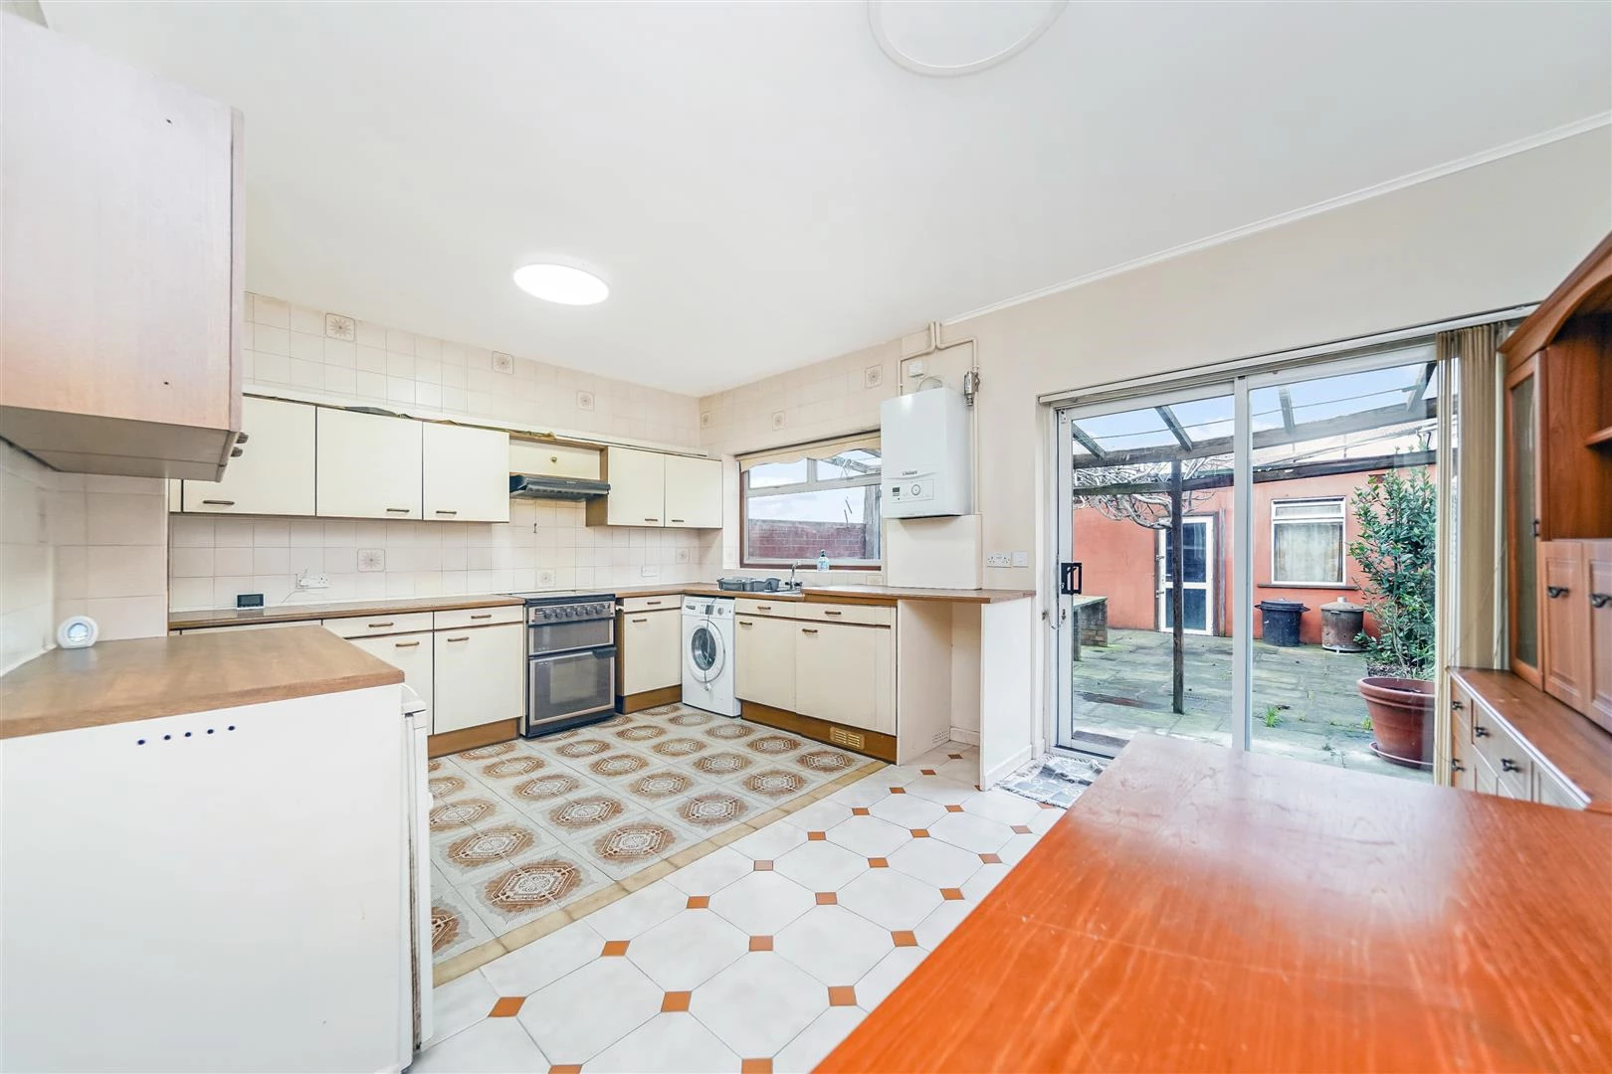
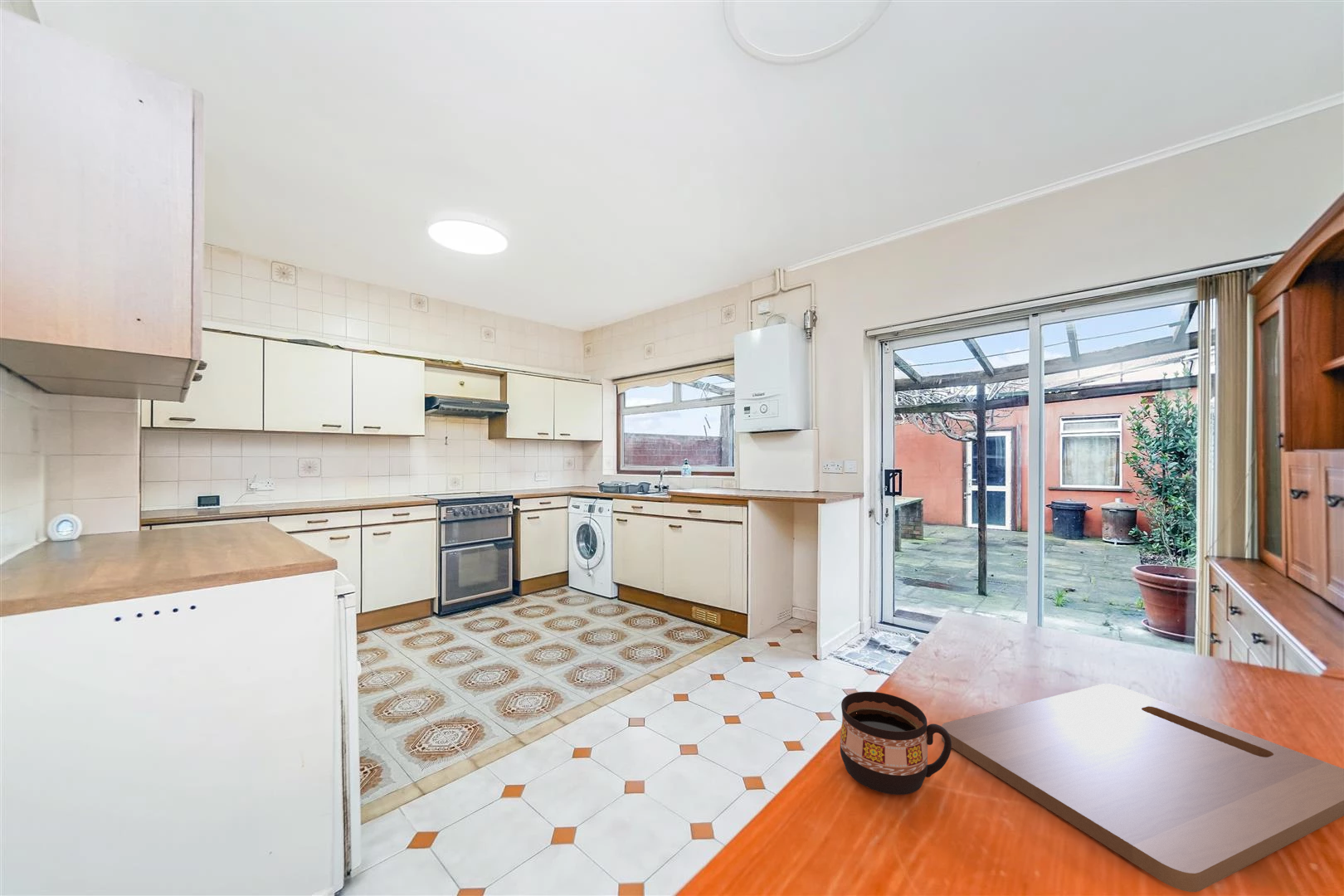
+ cutting board [941,683,1344,893]
+ cup [840,691,952,796]
